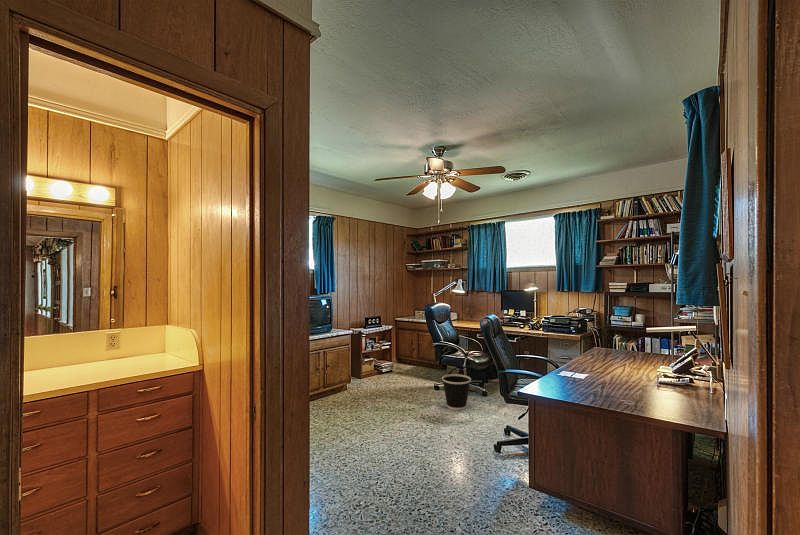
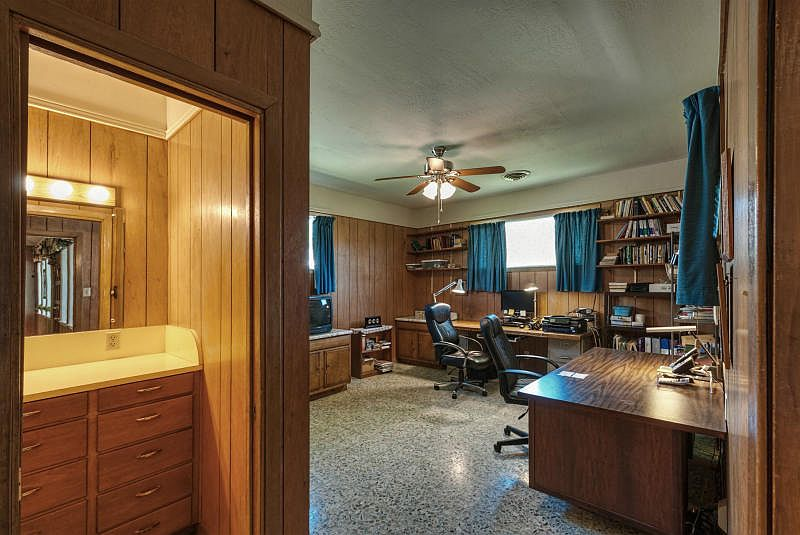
- wastebasket [441,373,472,411]
